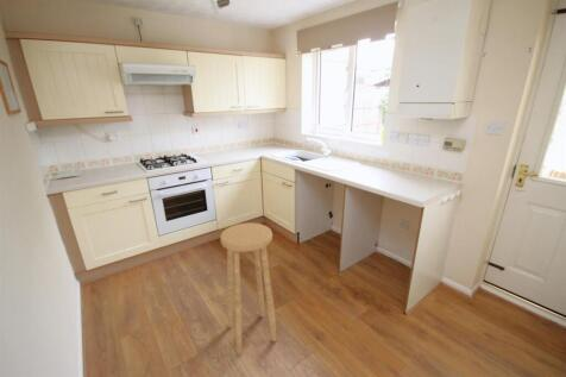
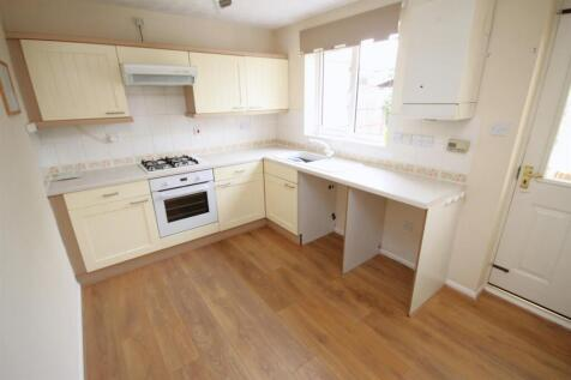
- stool [219,222,278,357]
